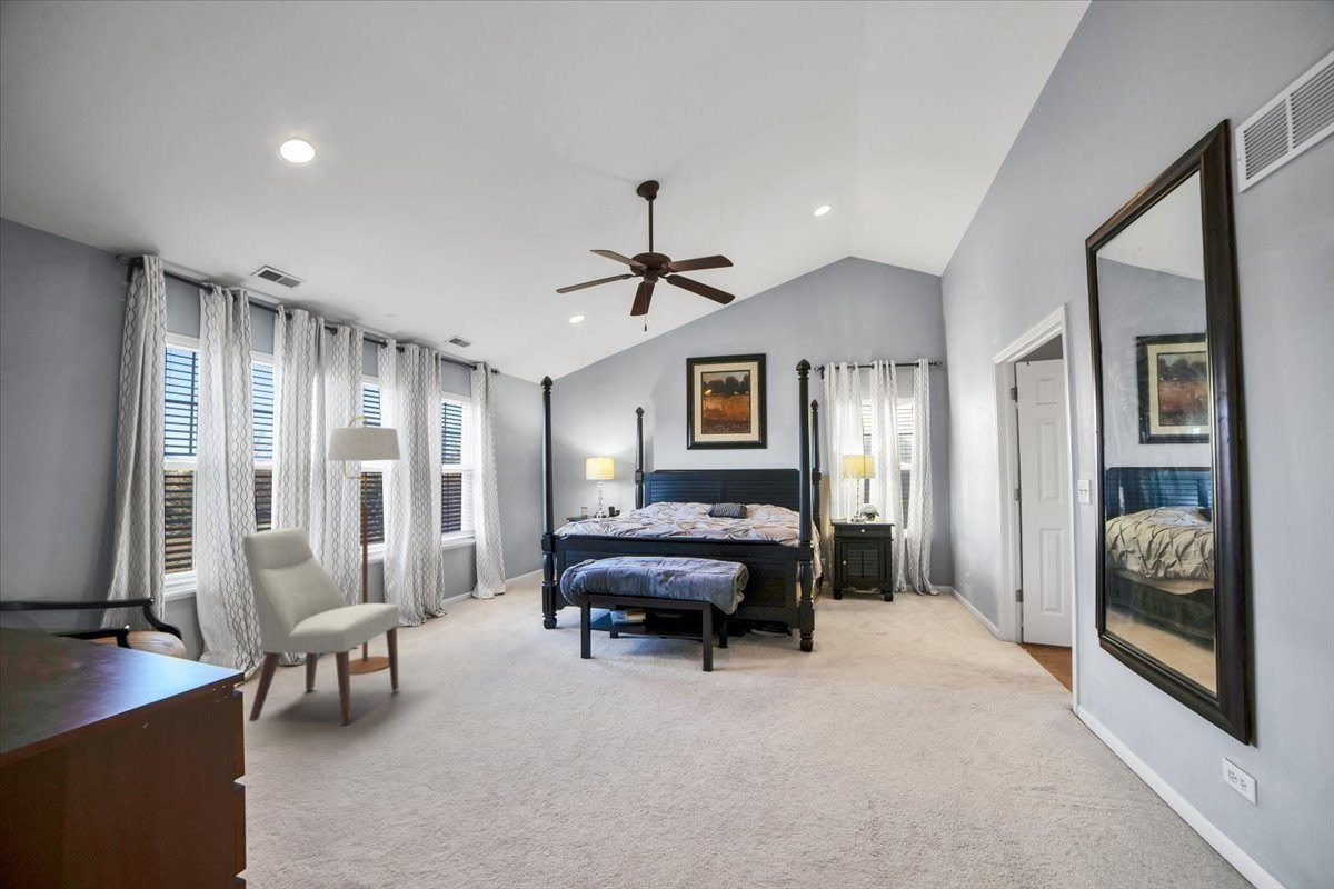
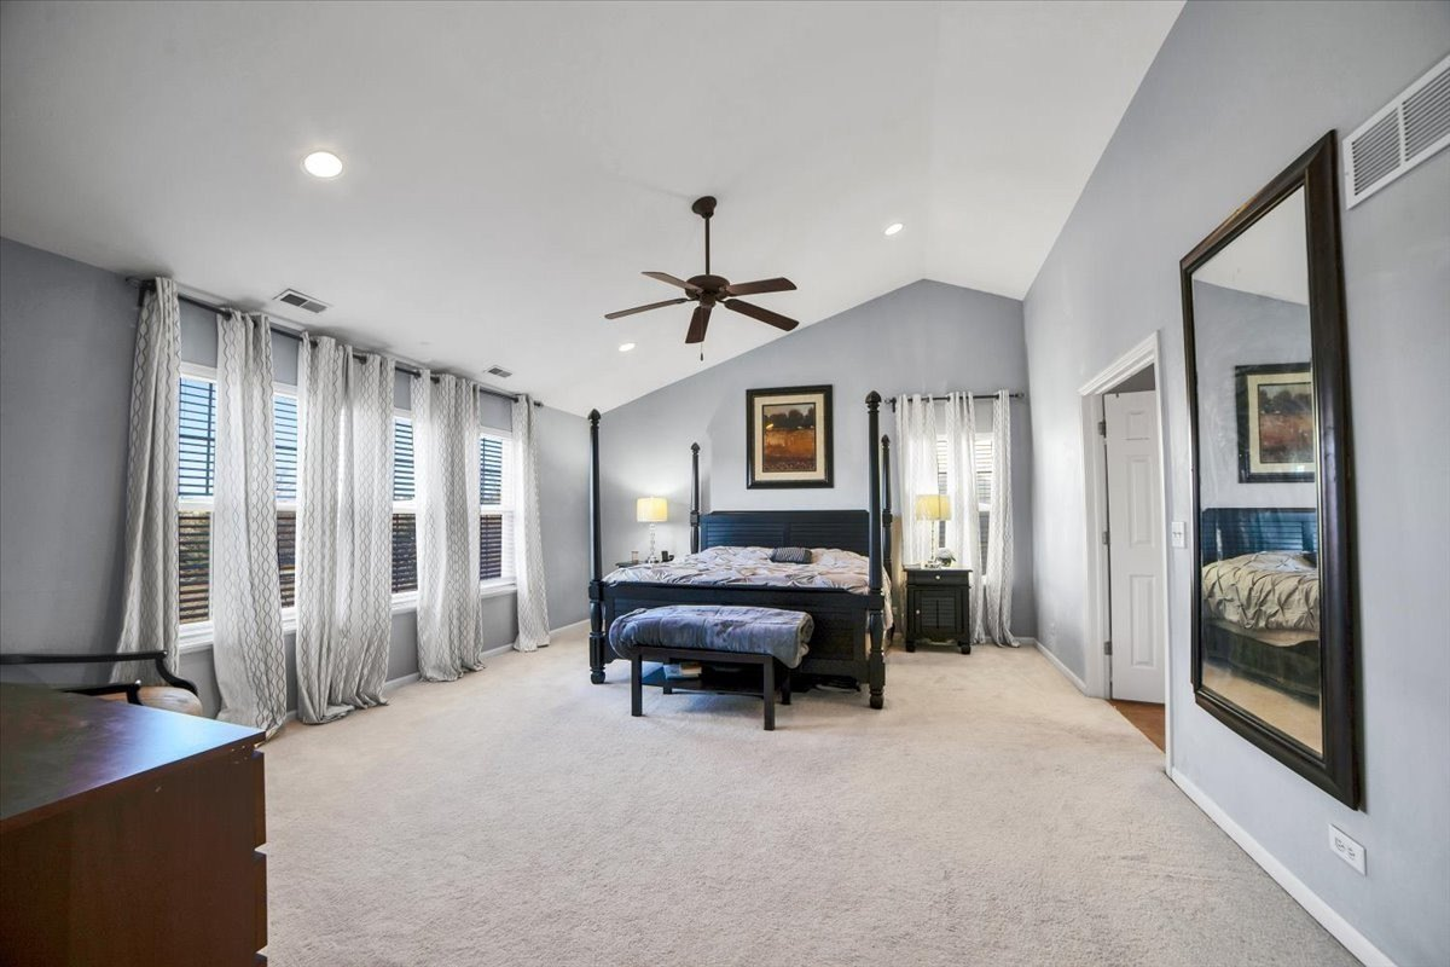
- floor lamp [327,416,401,676]
- chair [242,526,400,727]
